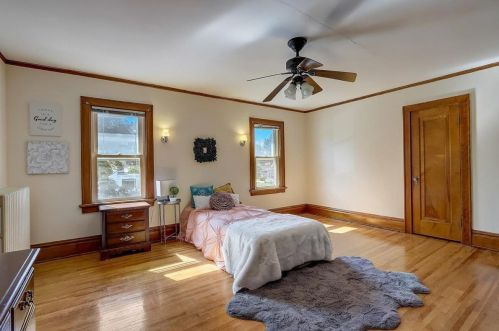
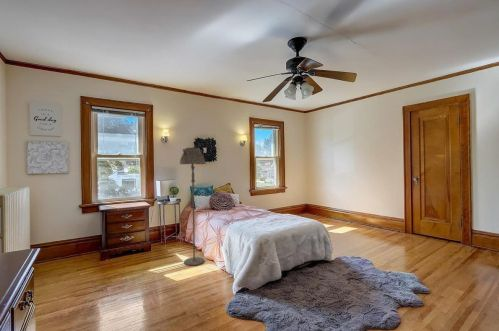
+ floor lamp [179,147,207,267]
